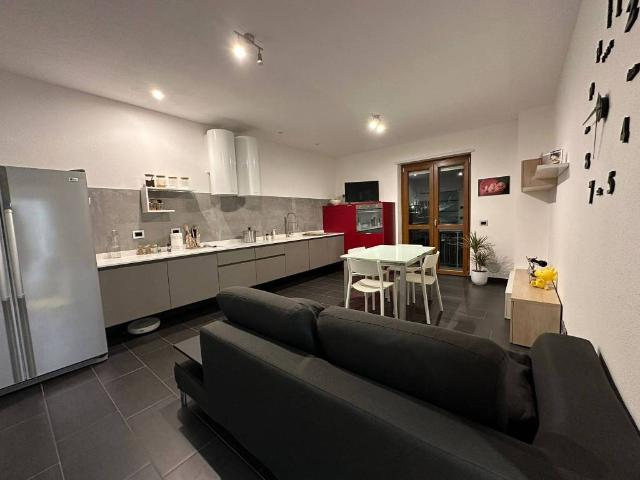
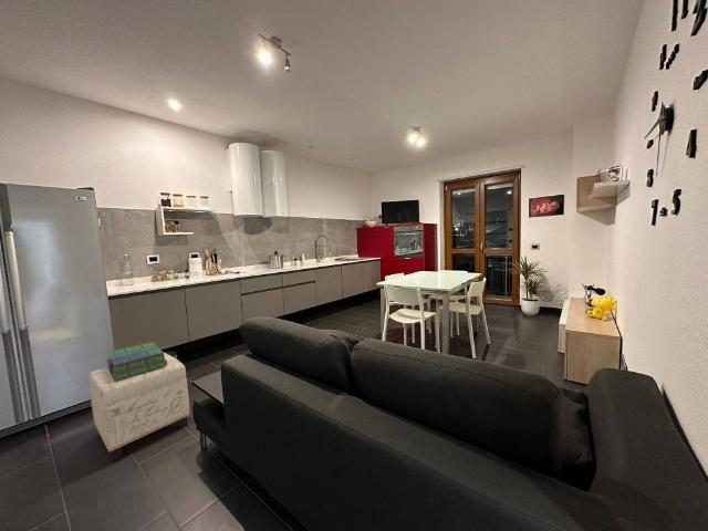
+ stack of books [105,341,167,381]
+ ottoman [88,352,191,462]
